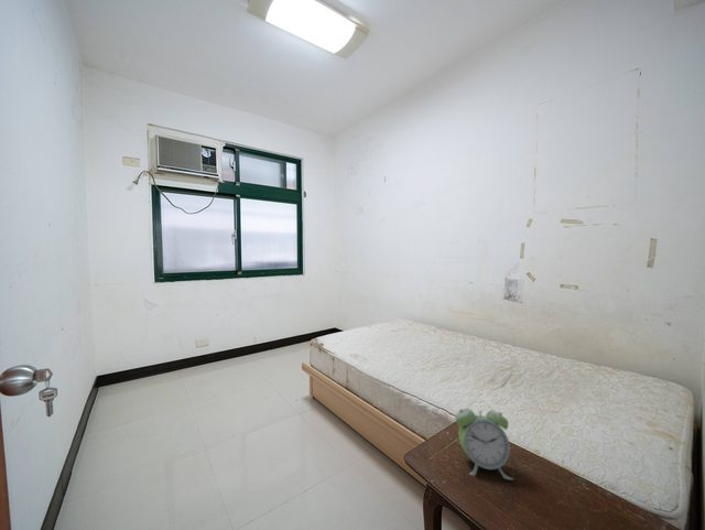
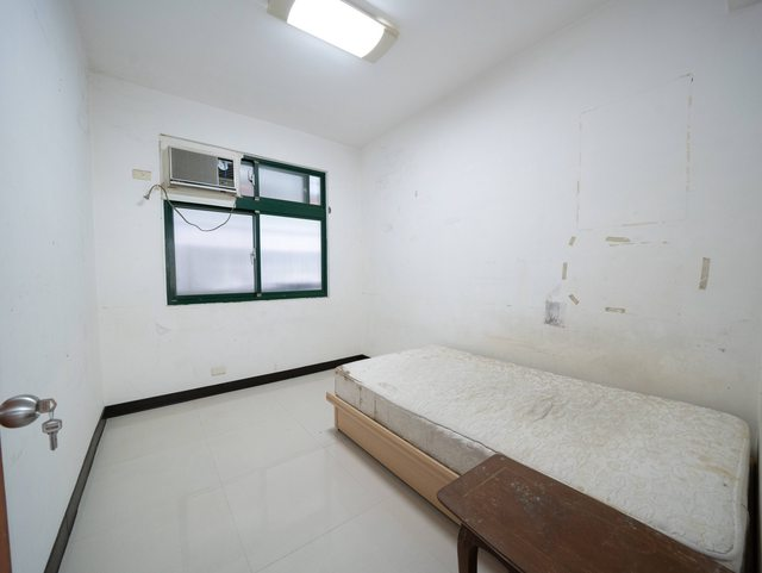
- alarm clock [455,400,514,482]
